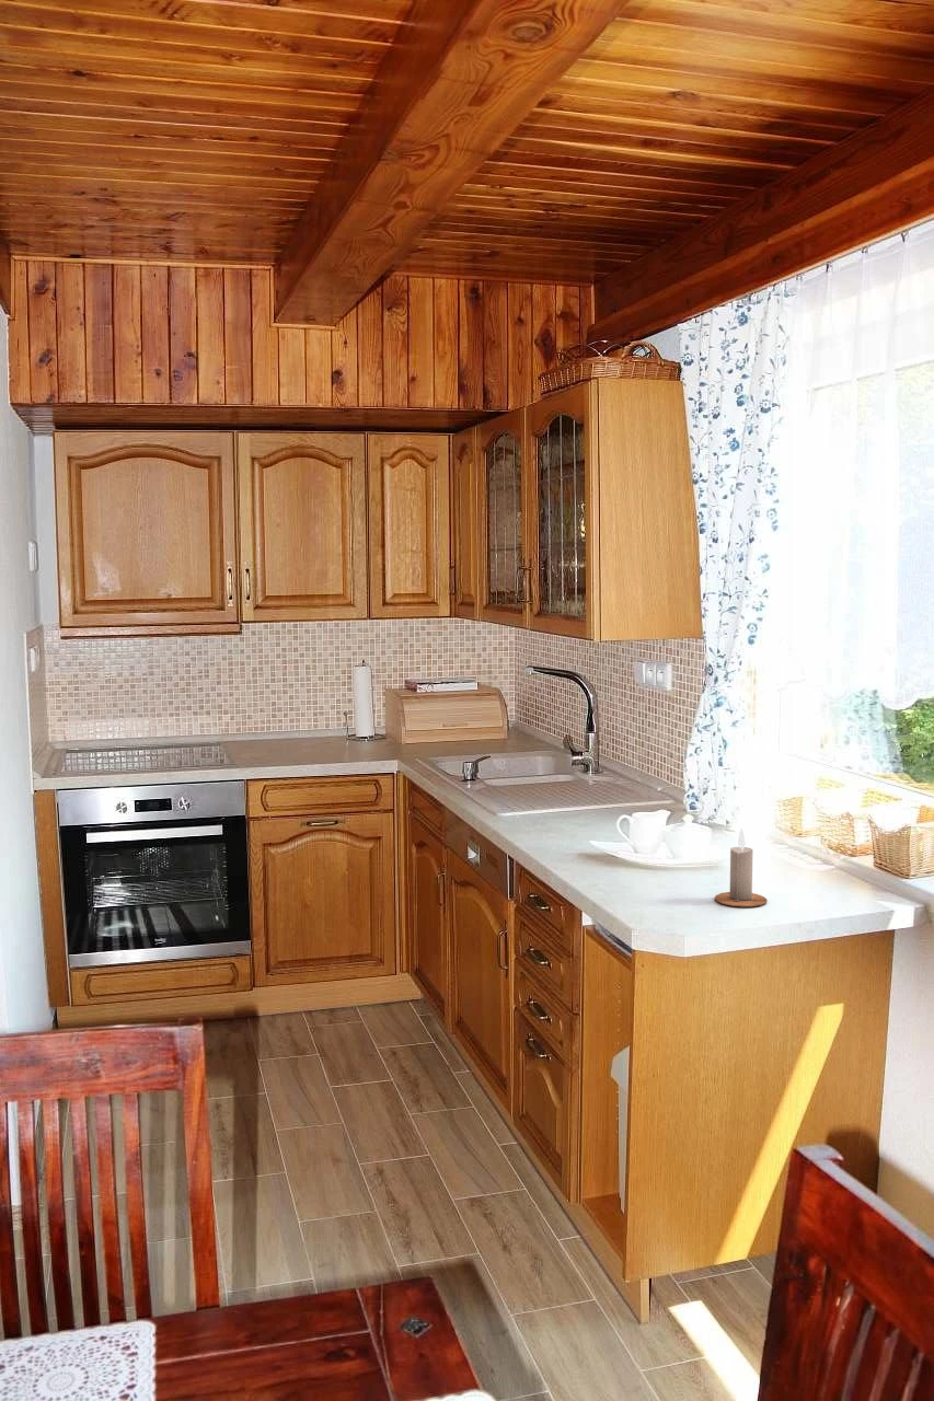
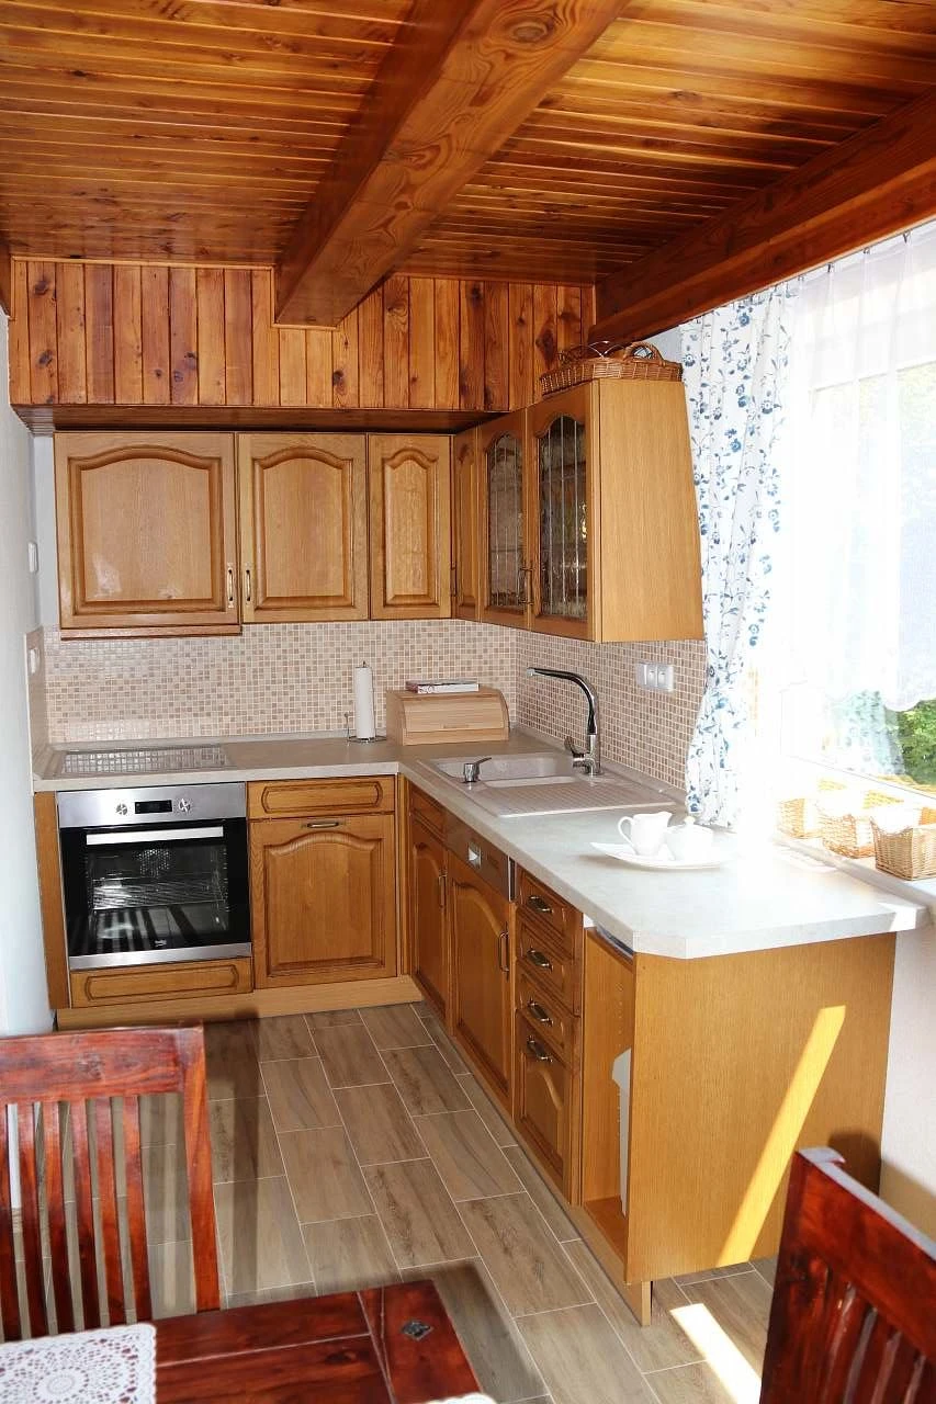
- candle [714,827,768,907]
